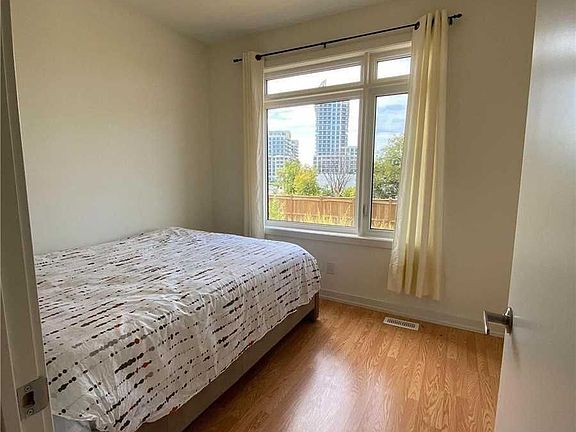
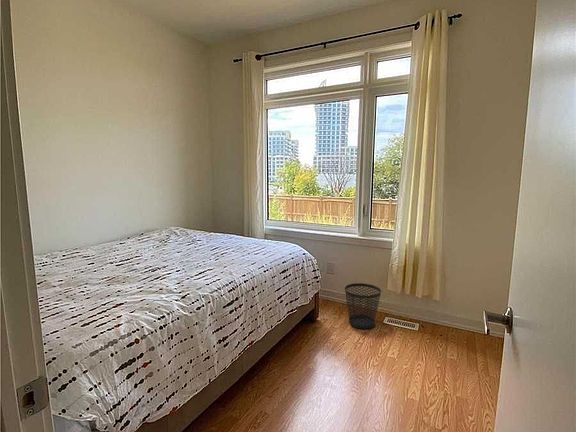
+ wastebasket [344,282,382,330]
